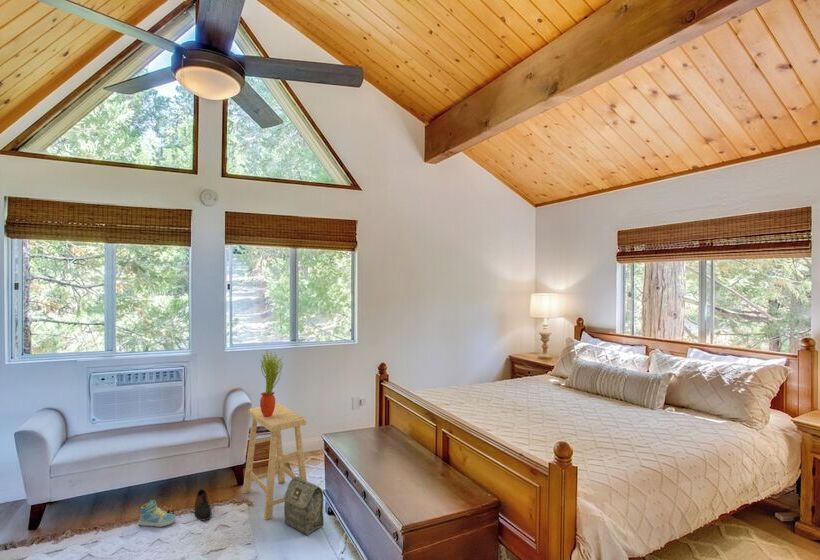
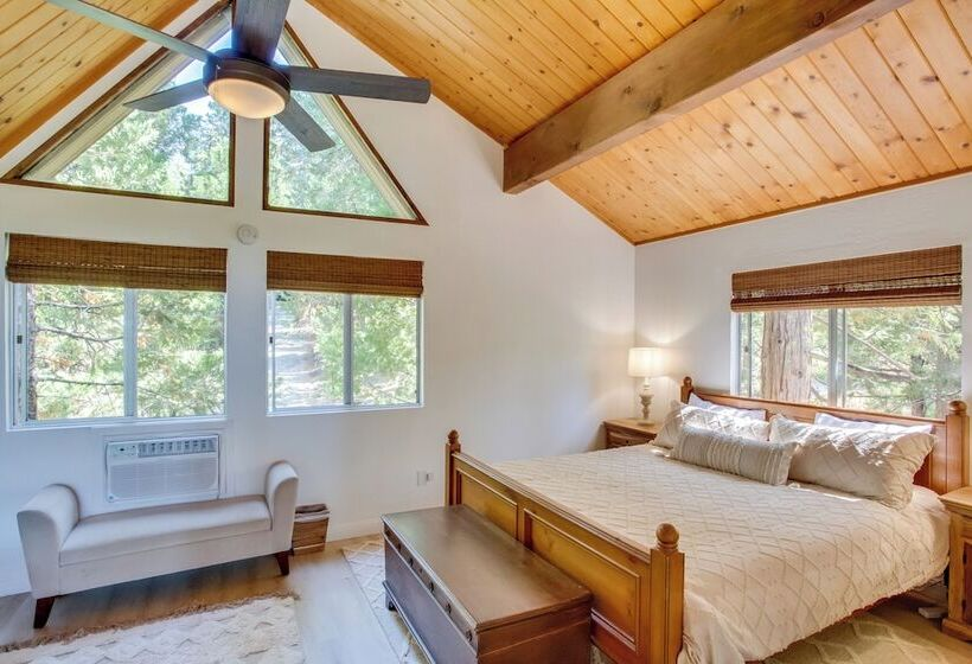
- potted plant [259,349,284,417]
- bag [283,475,325,536]
- sneaker [138,499,178,528]
- stool [242,402,308,521]
- shoe [194,488,213,522]
